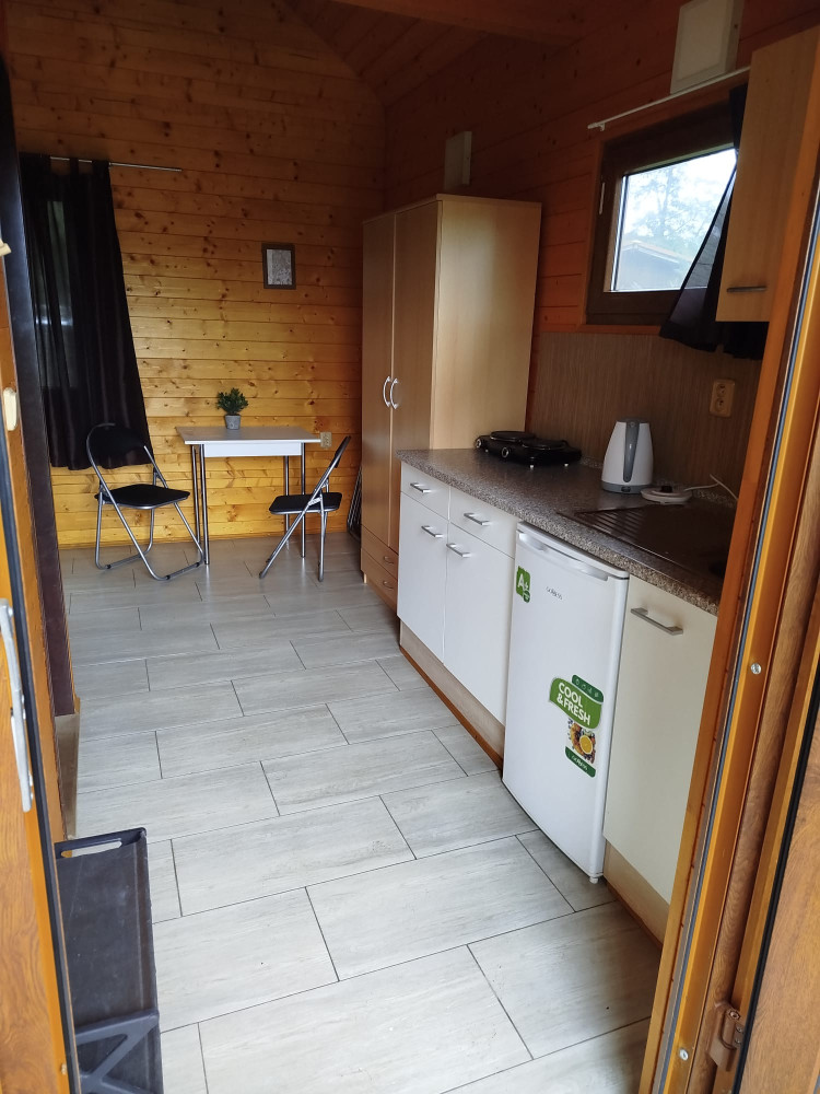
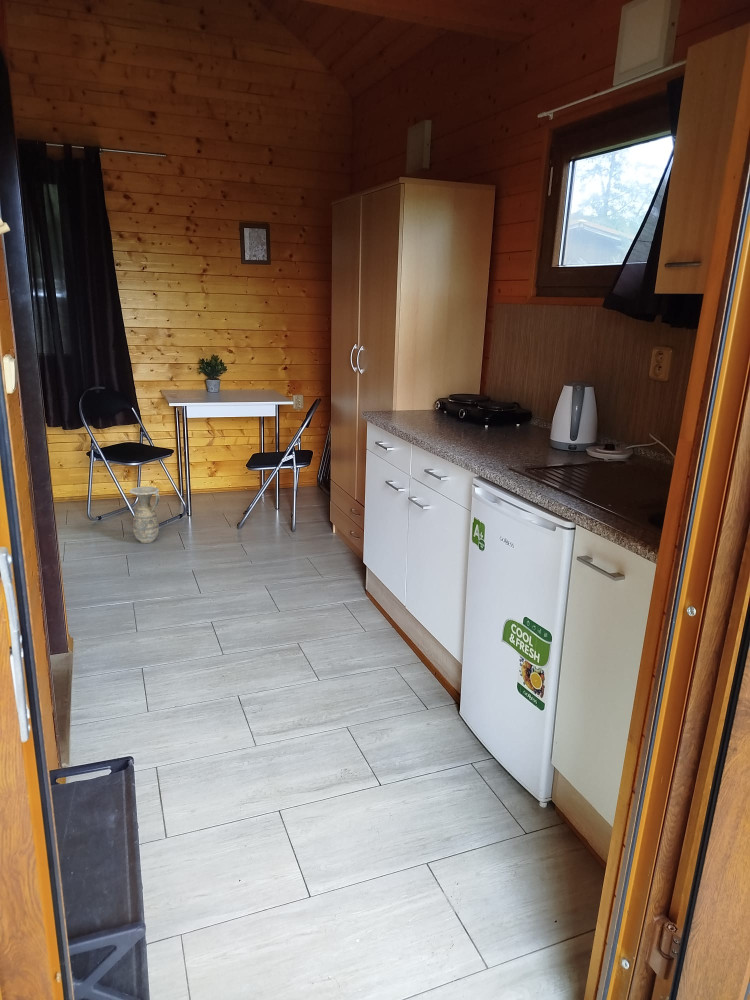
+ ceramic jug [128,486,161,544]
